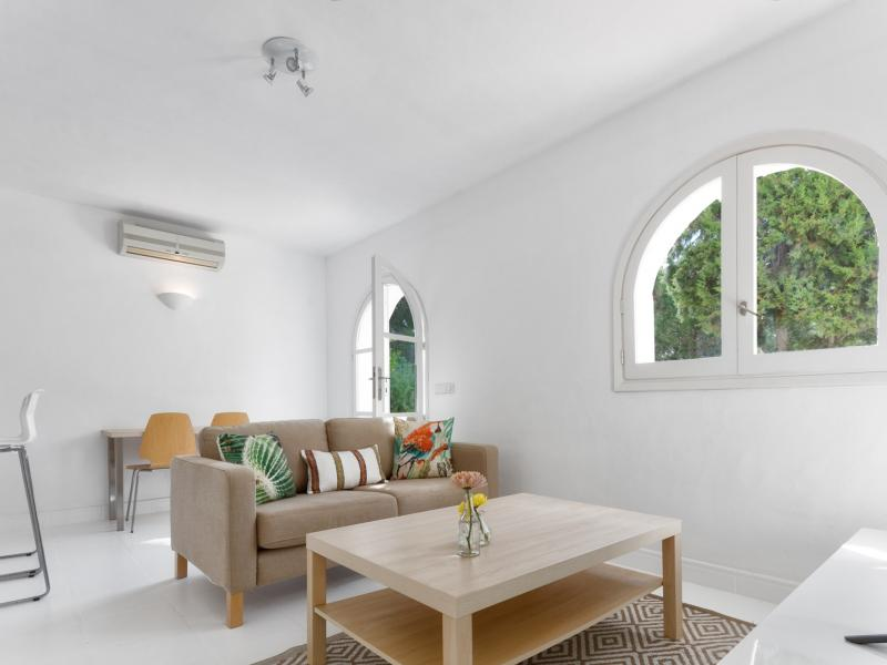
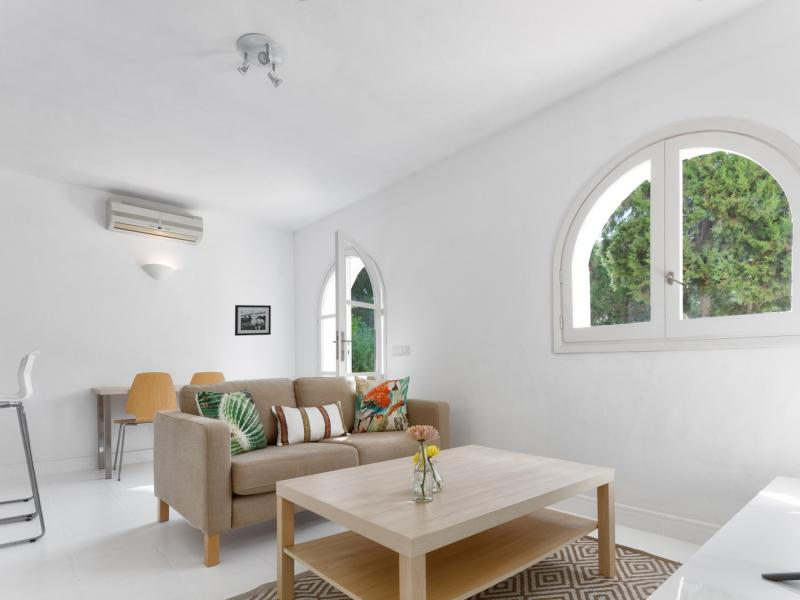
+ picture frame [234,304,272,337]
